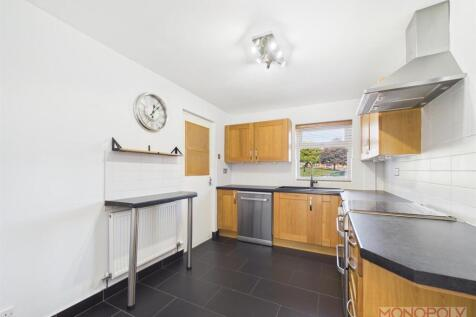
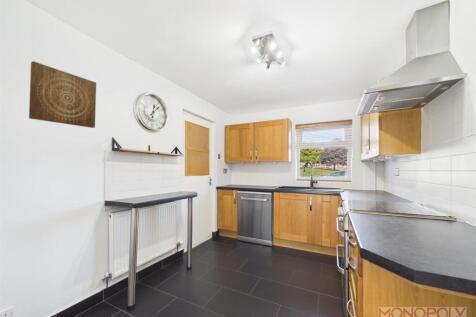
+ wall art [28,60,97,129]
